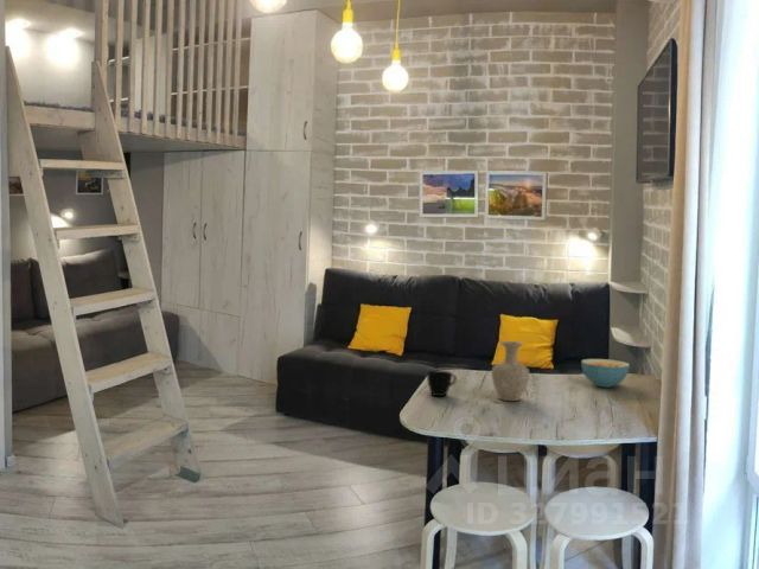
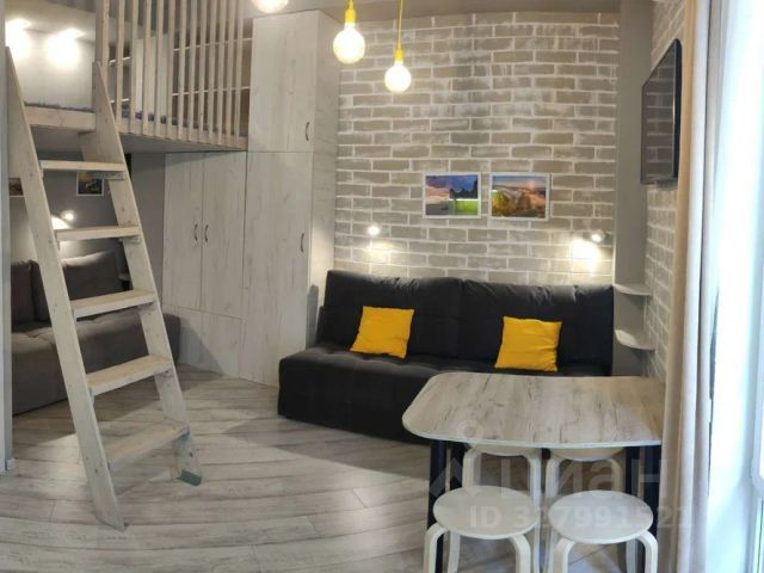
- cup [426,370,458,397]
- cereal bowl [580,358,631,389]
- vase [491,340,530,402]
